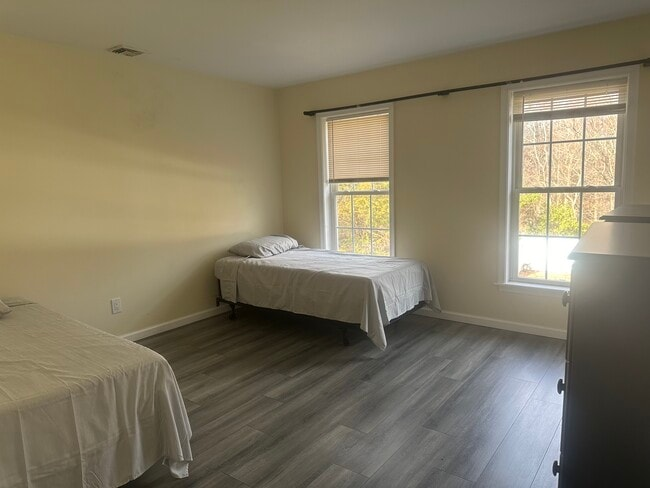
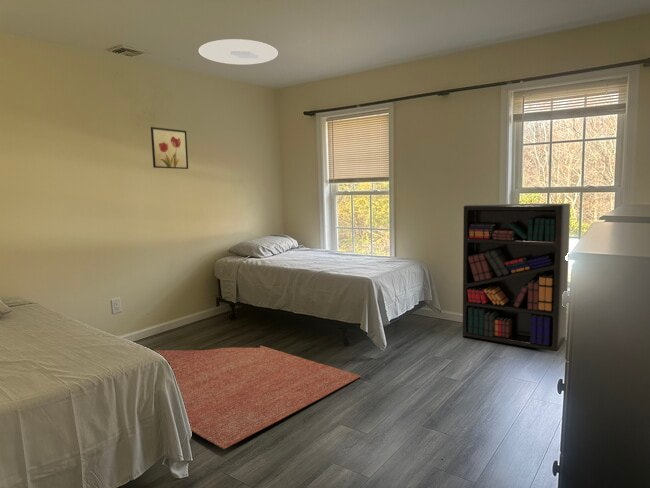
+ wall art [150,126,189,170]
+ ceiling light [198,38,279,66]
+ rug [155,345,362,450]
+ bookshelf [462,203,571,353]
